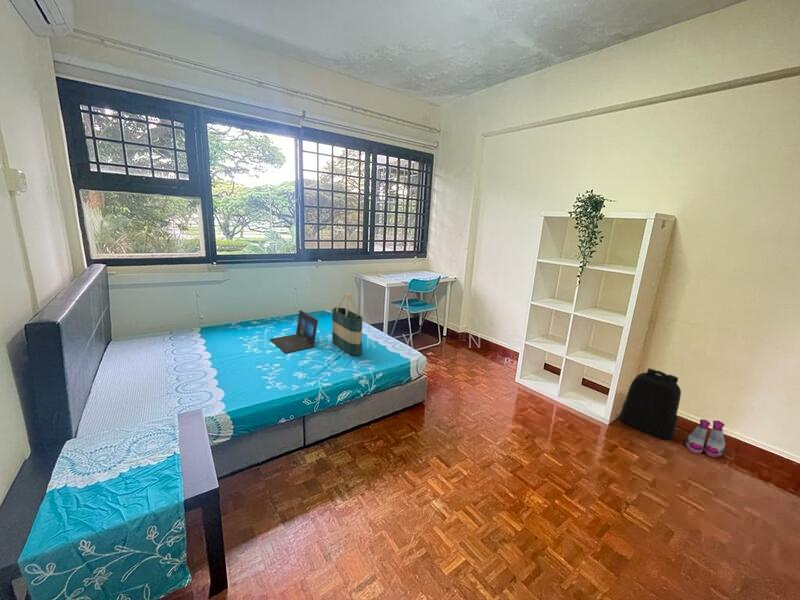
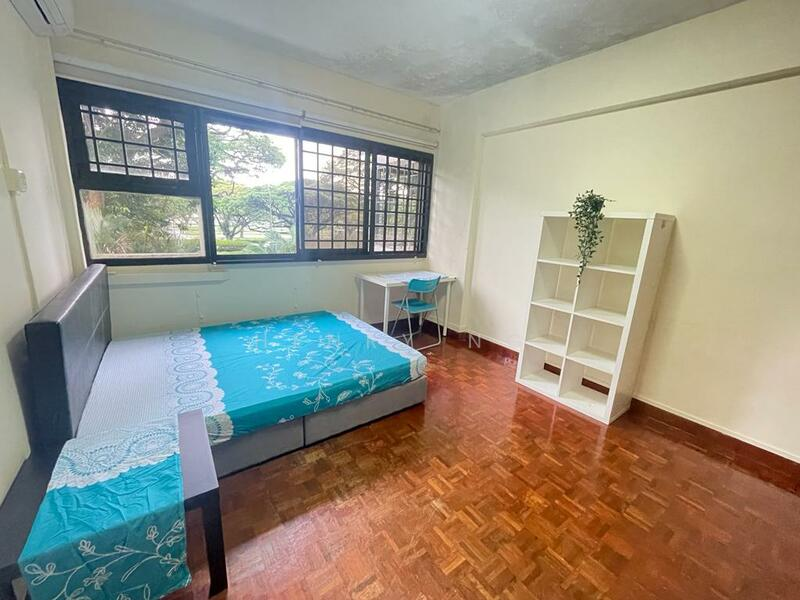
- boots [685,418,727,458]
- laptop [269,309,319,354]
- tote bag [331,292,363,357]
- backpack [619,367,682,441]
